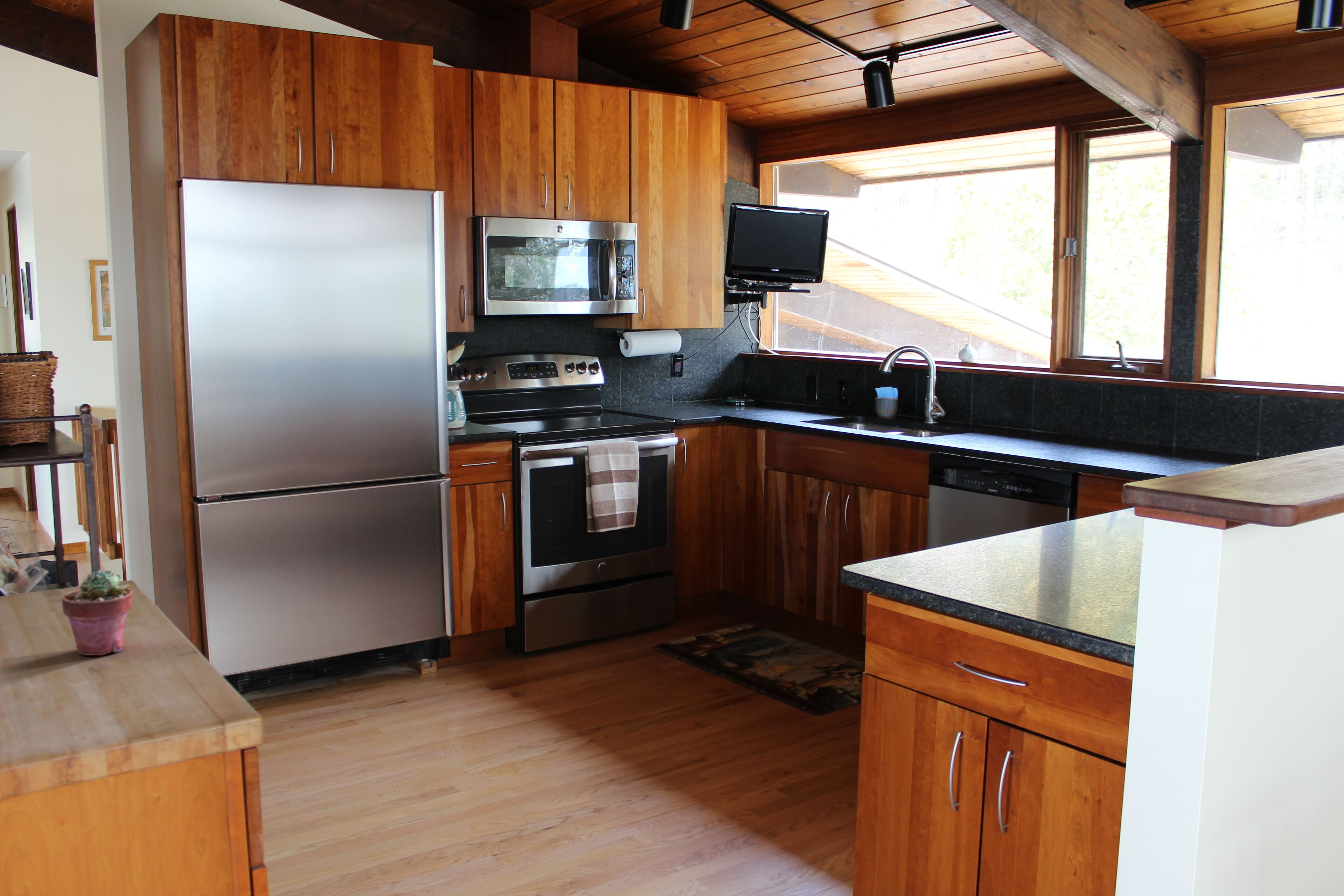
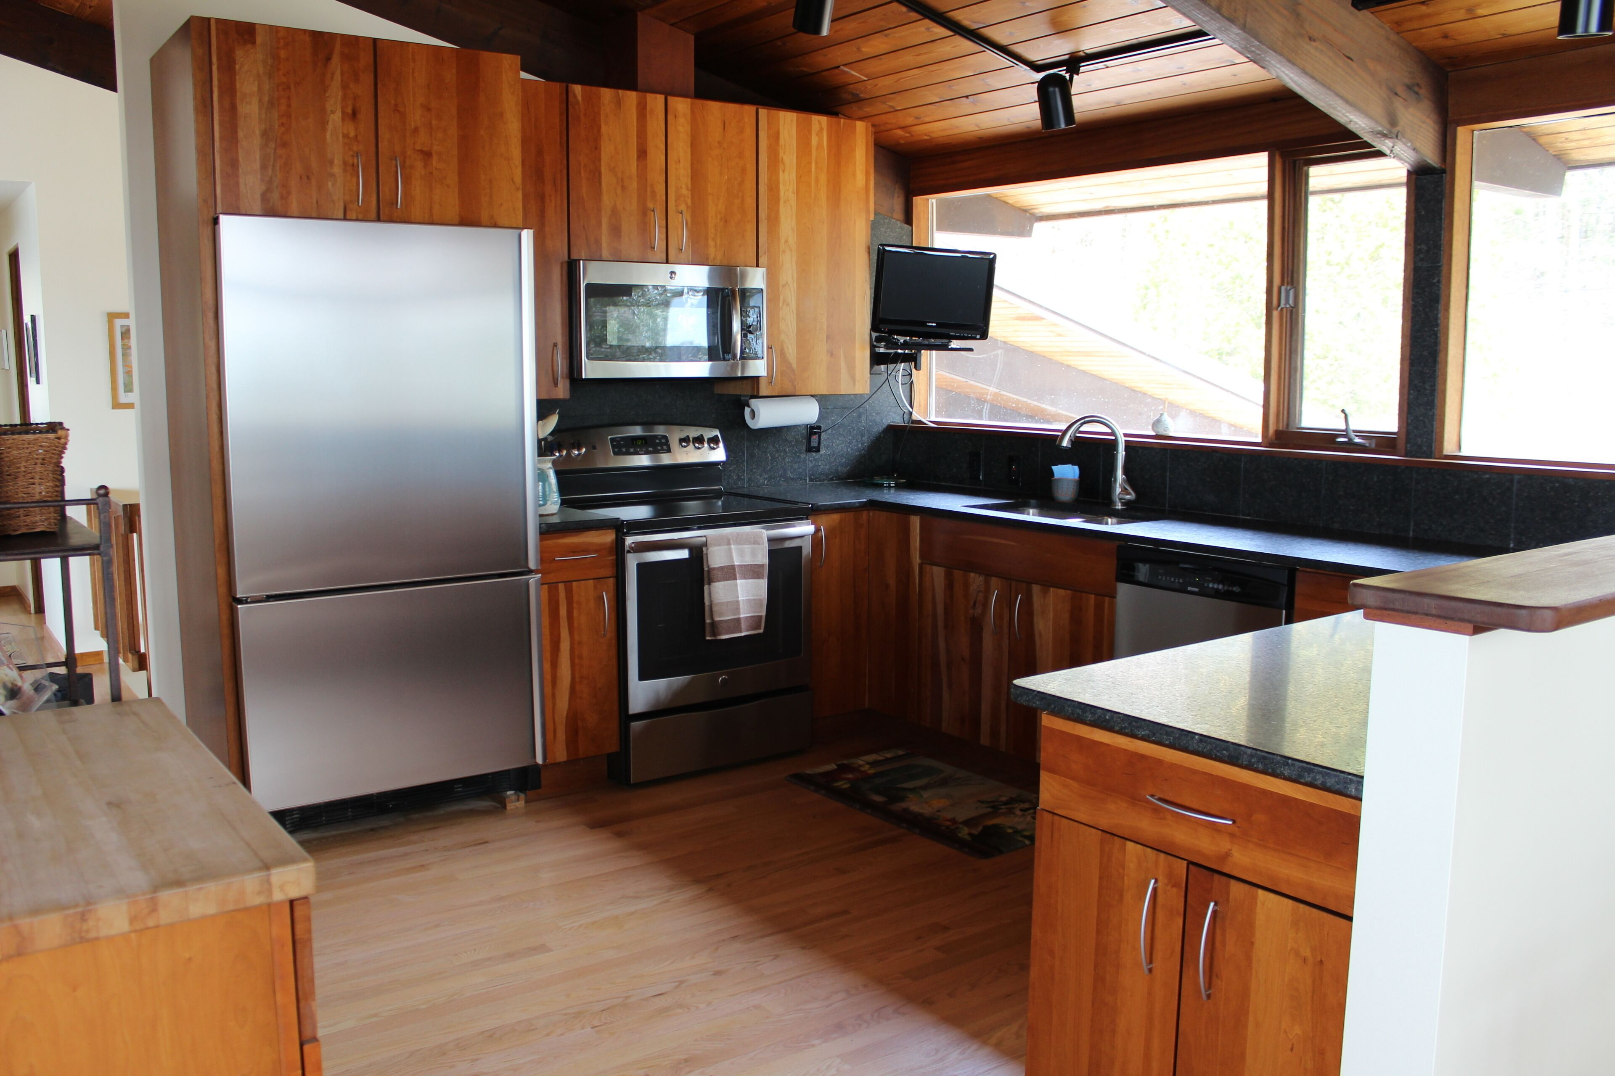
- potted succulent [62,569,133,656]
